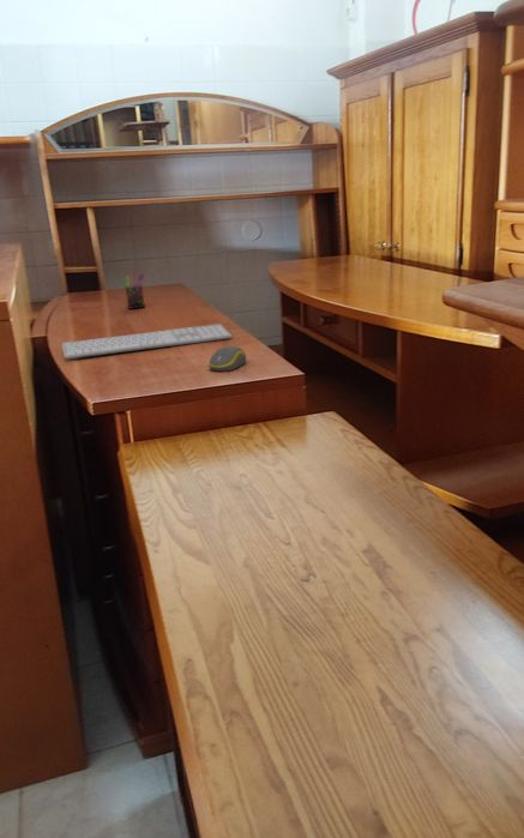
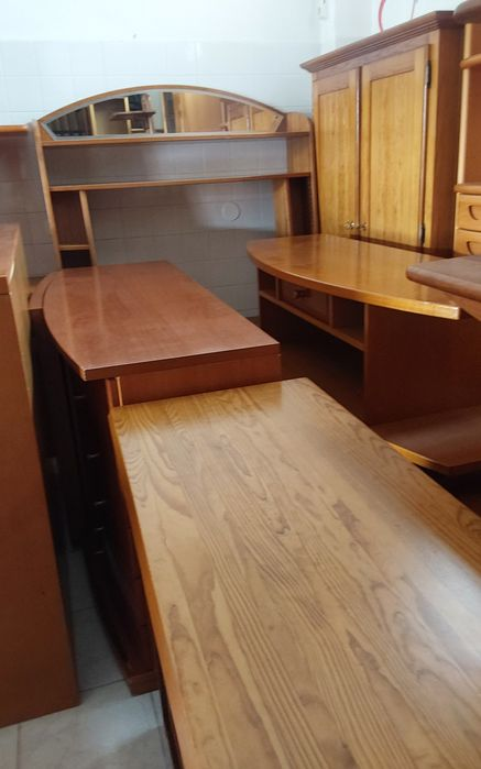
- pen holder [119,270,146,309]
- computer mouse [207,345,247,372]
- keyboard [61,322,233,361]
